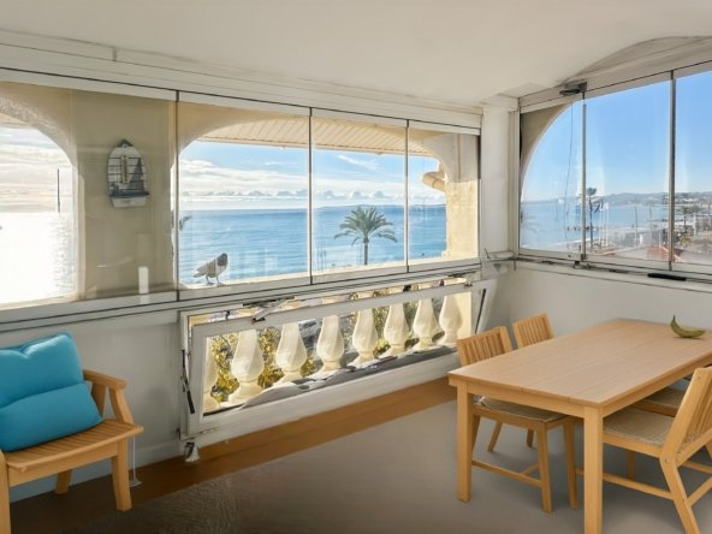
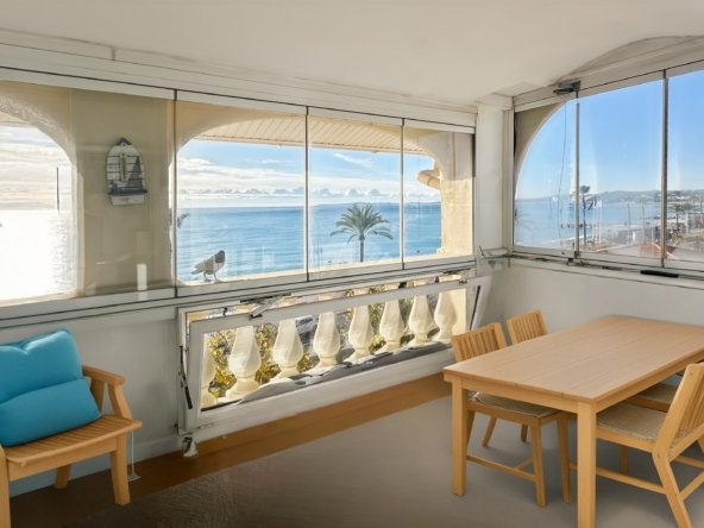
- fruit [669,314,706,338]
